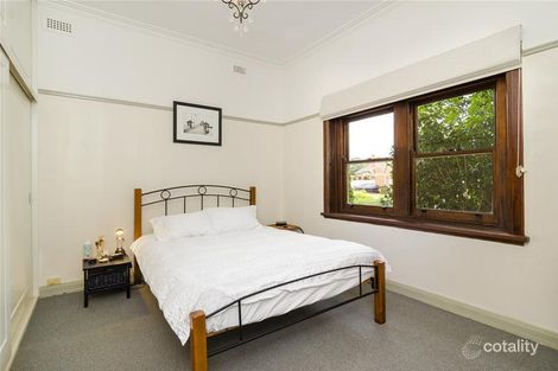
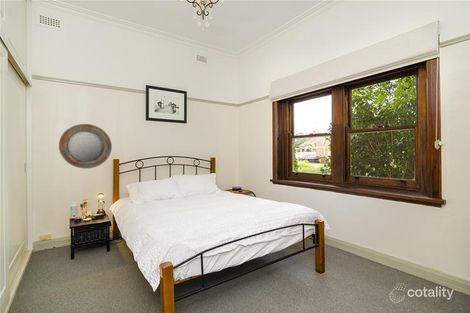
+ home mirror [58,123,113,169]
